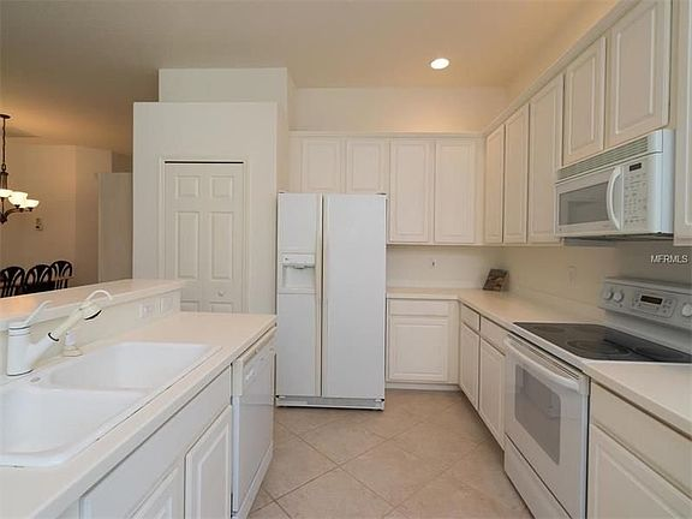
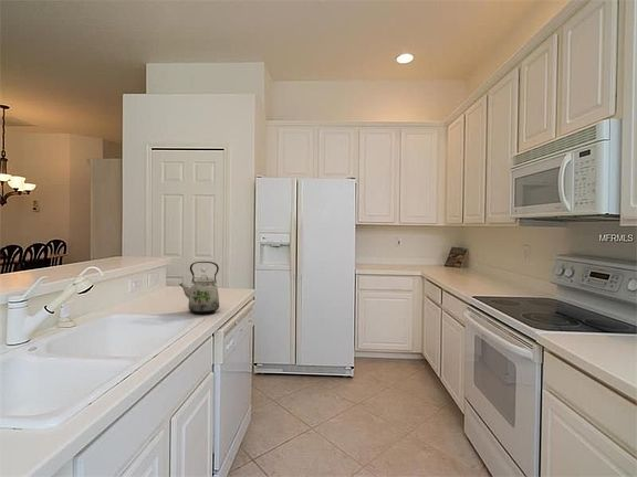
+ kettle [178,261,220,315]
